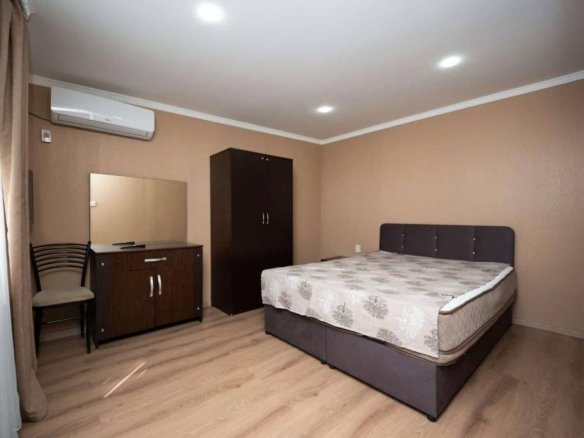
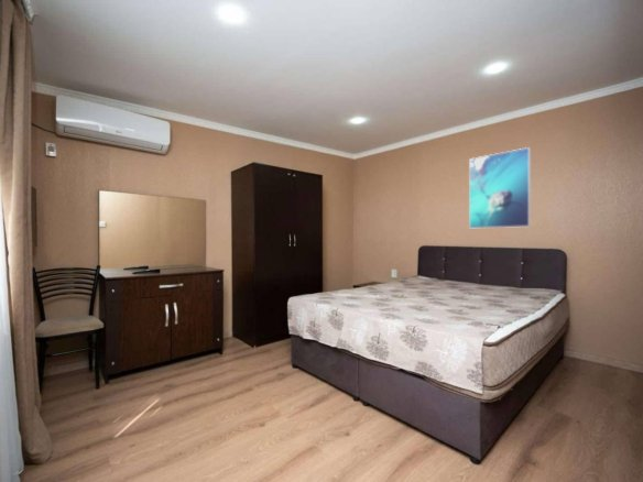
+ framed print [468,146,532,229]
